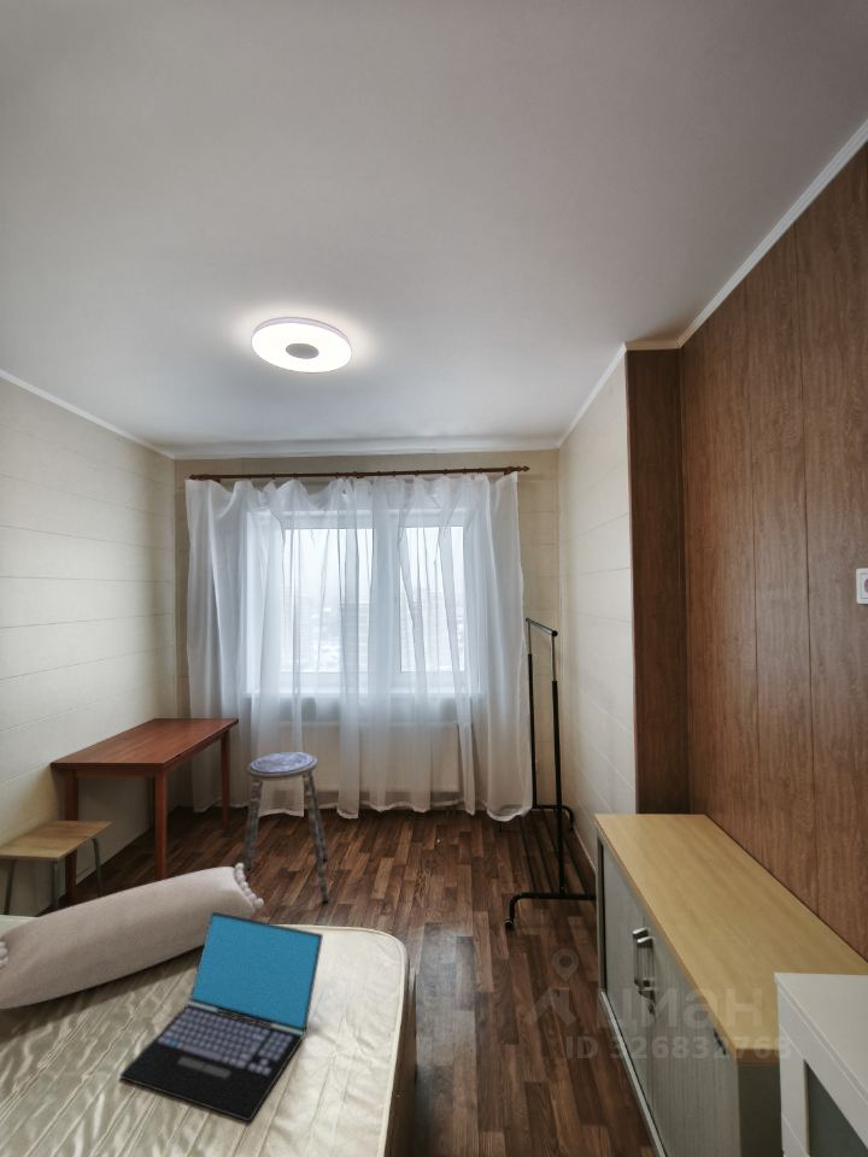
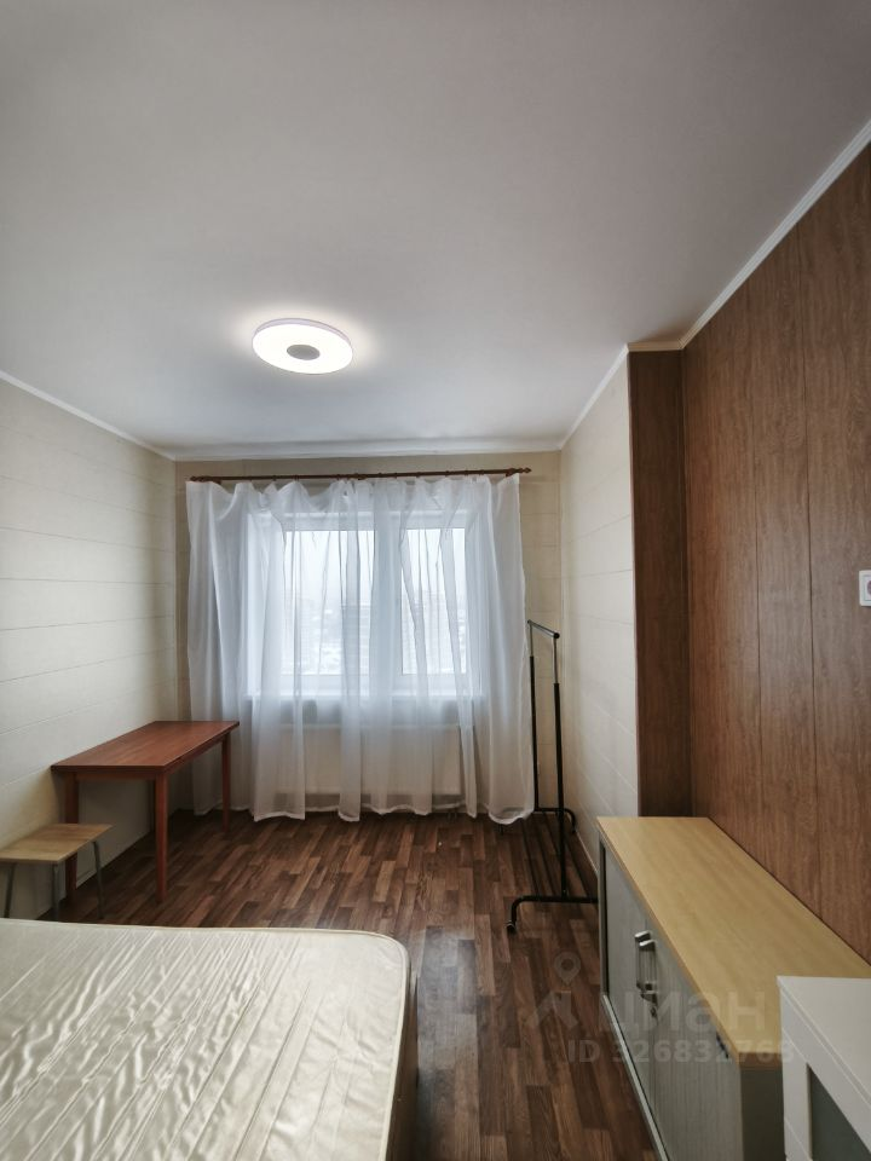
- laptop [118,912,324,1123]
- stool [239,751,330,903]
- pillow [0,862,265,1010]
